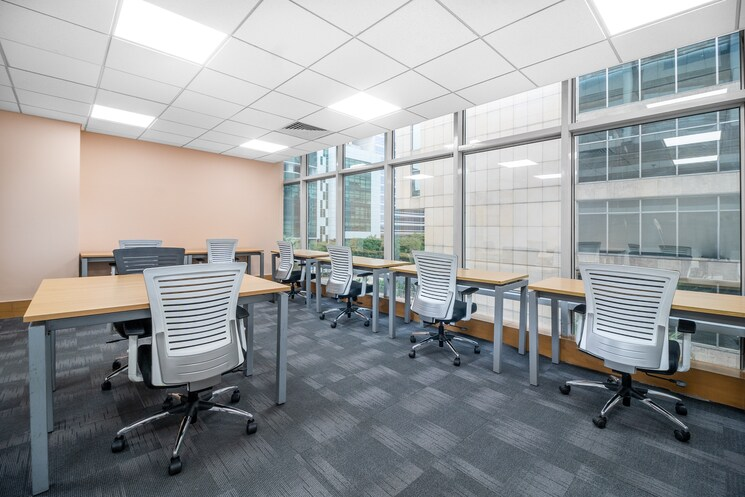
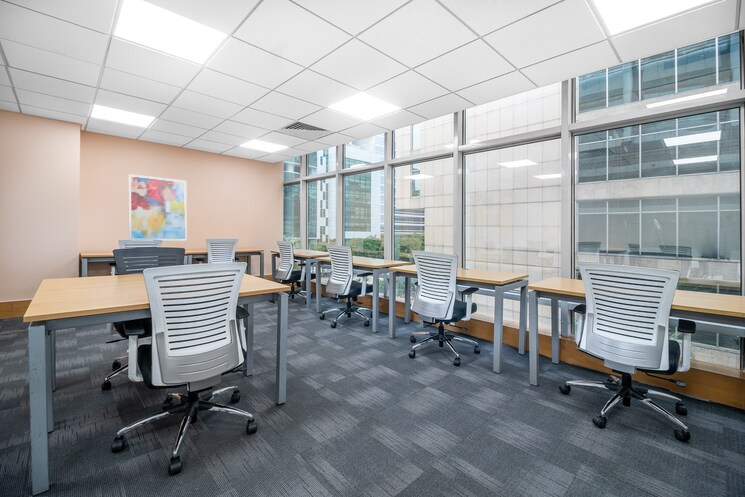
+ wall art [128,173,188,242]
